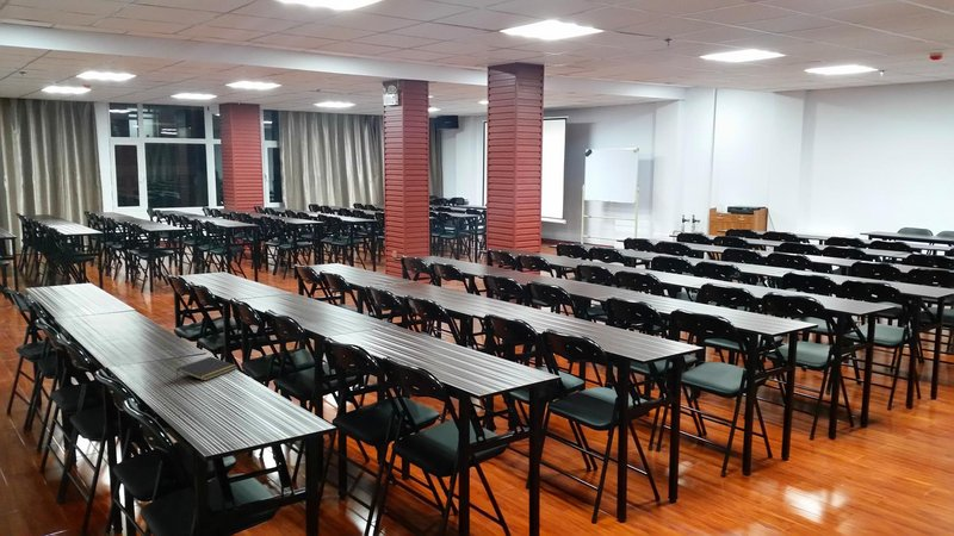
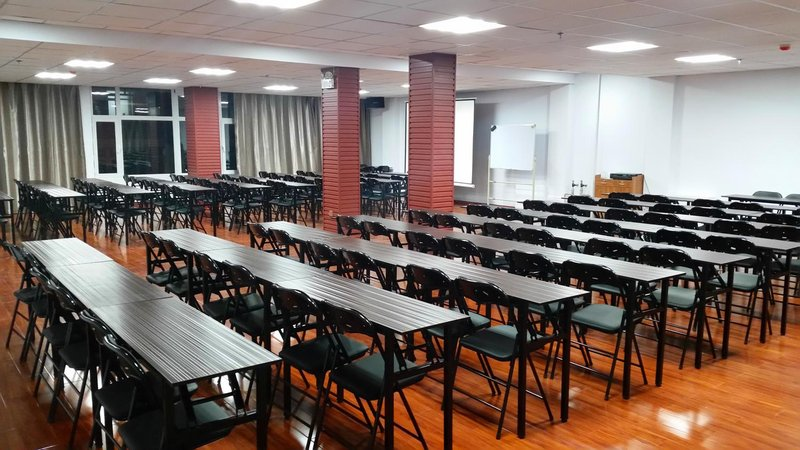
- notepad [175,356,238,382]
